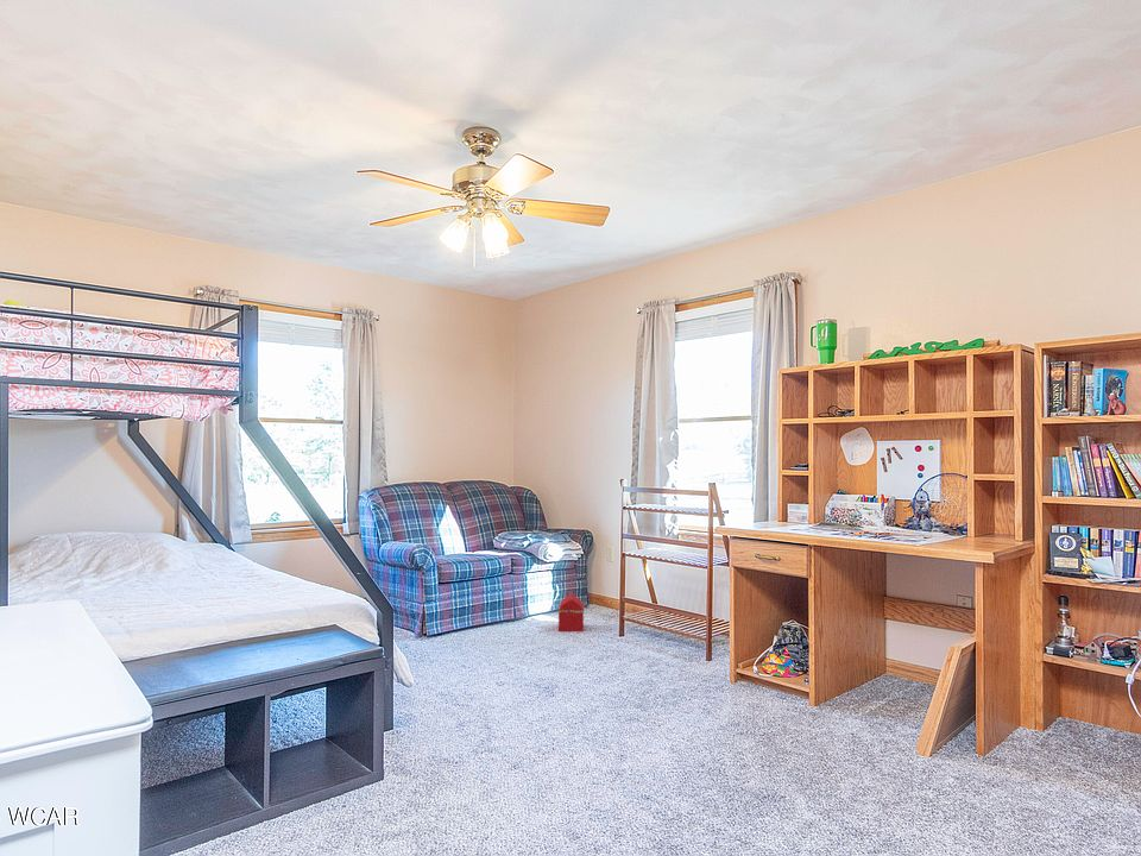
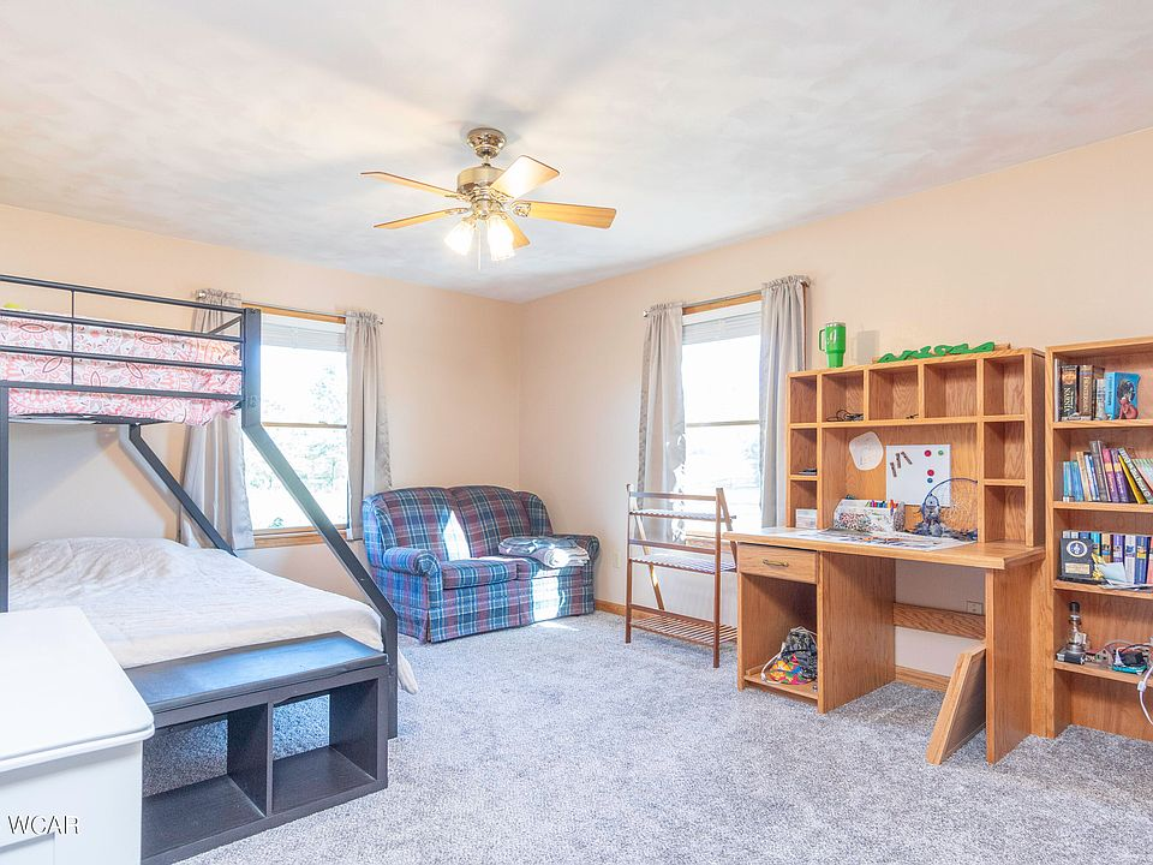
- toy house [557,593,585,632]
